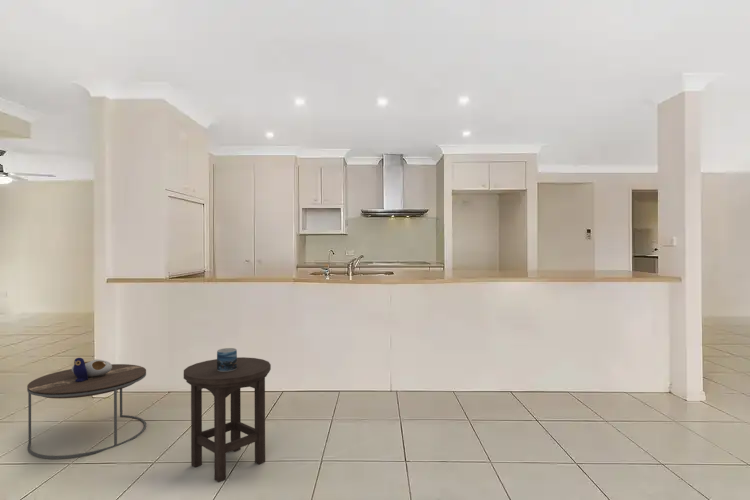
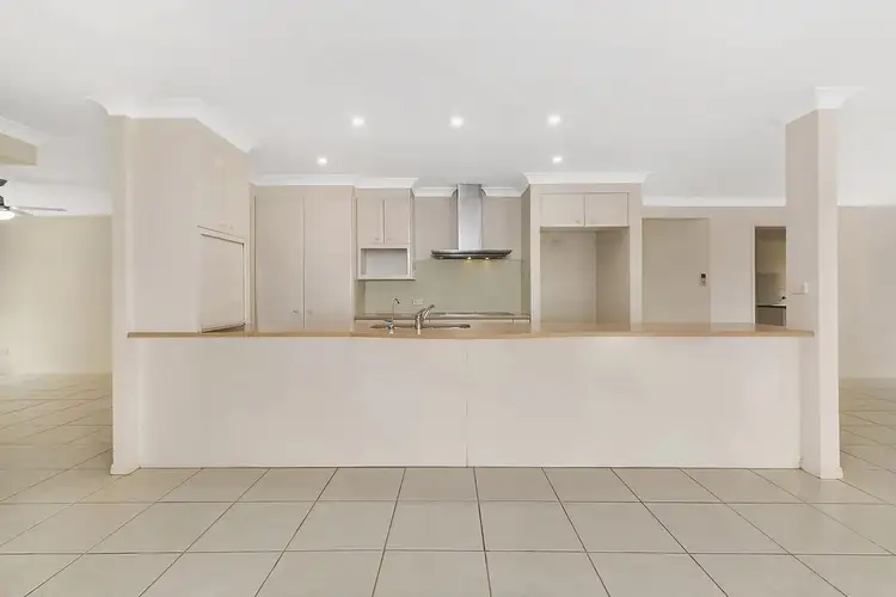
- mug [216,347,238,372]
- side table [26,357,147,460]
- stool [183,356,272,483]
